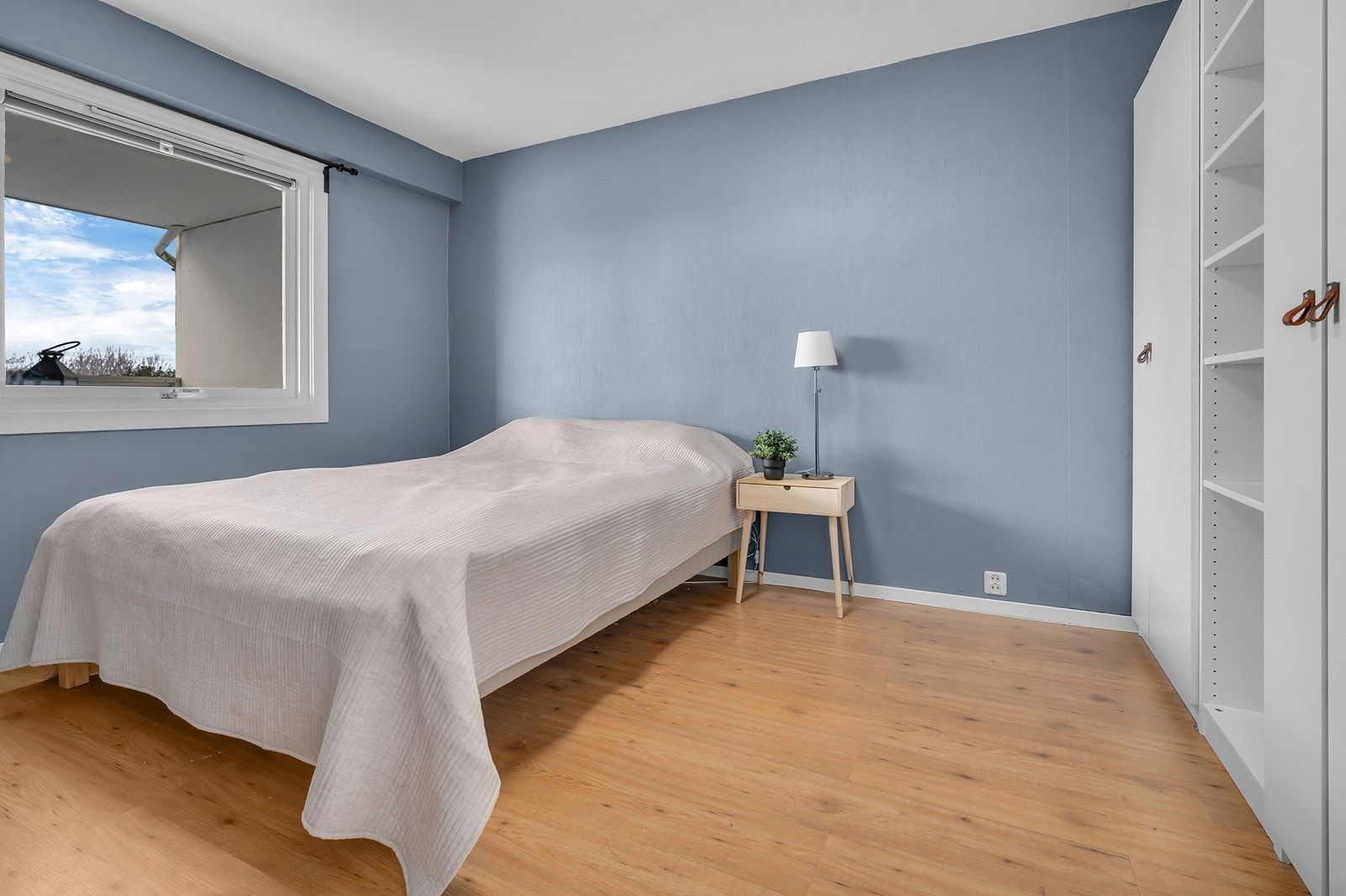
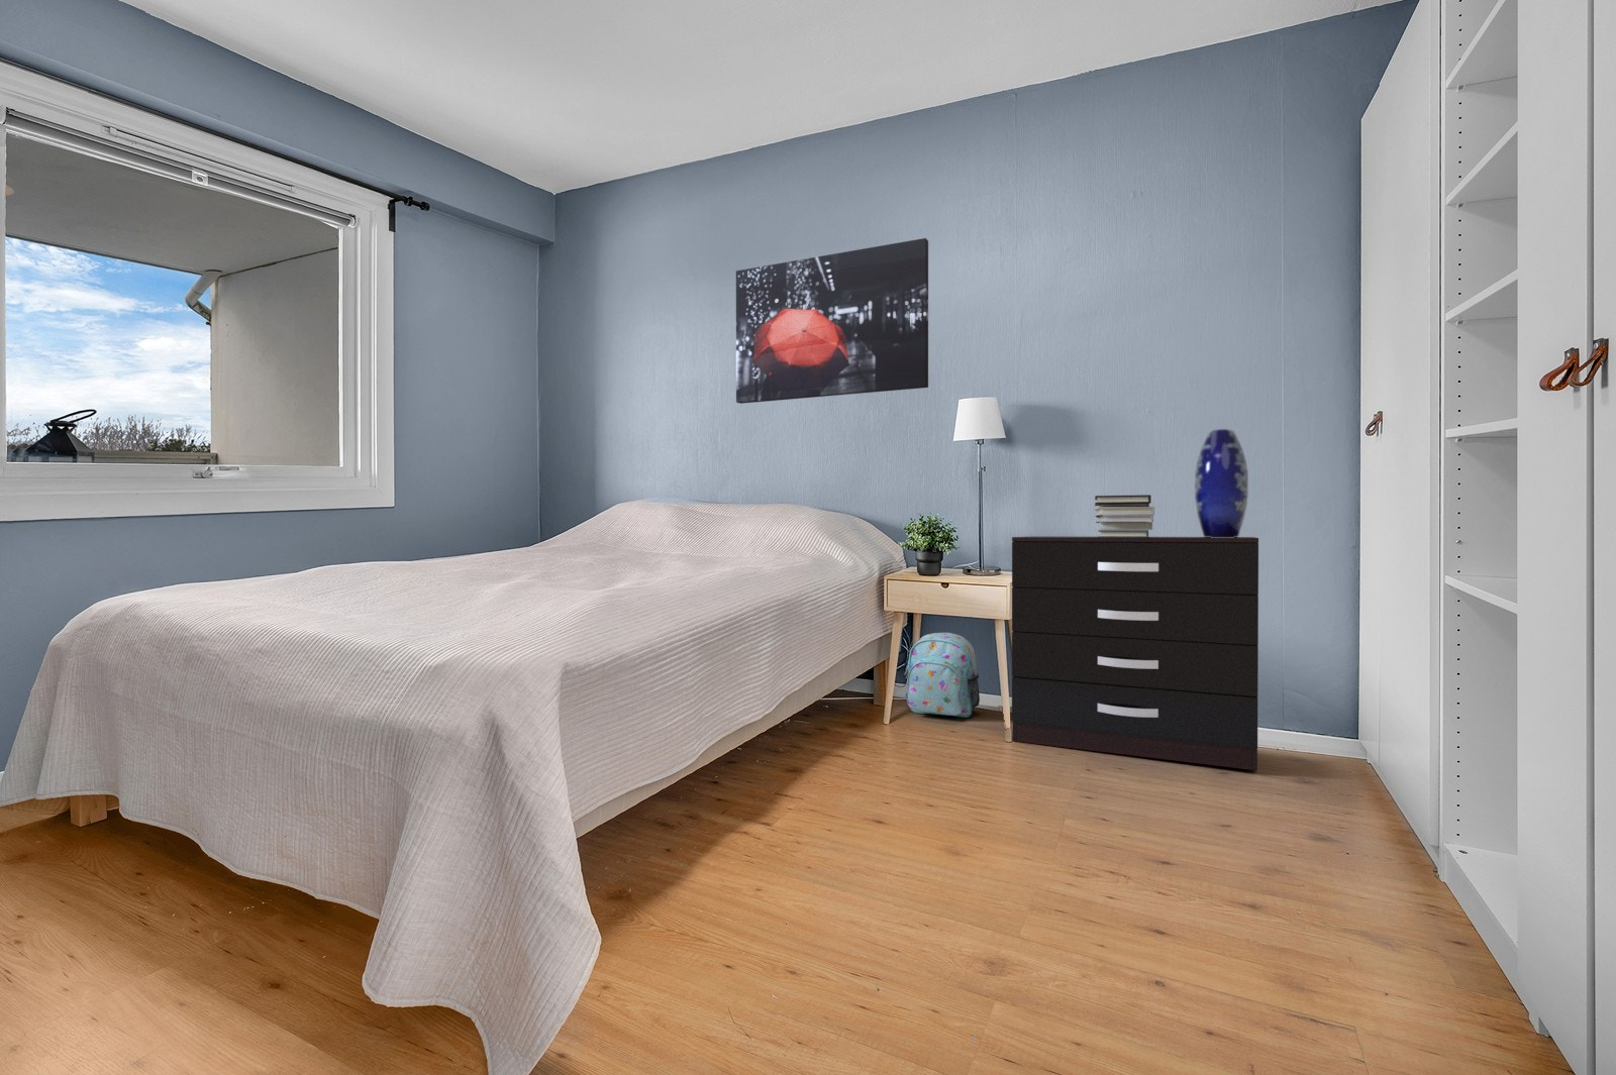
+ dresser [1011,535,1259,771]
+ wall art [735,238,929,404]
+ book stack [1093,493,1155,538]
+ backpack [904,632,981,719]
+ vase [1193,428,1250,538]
